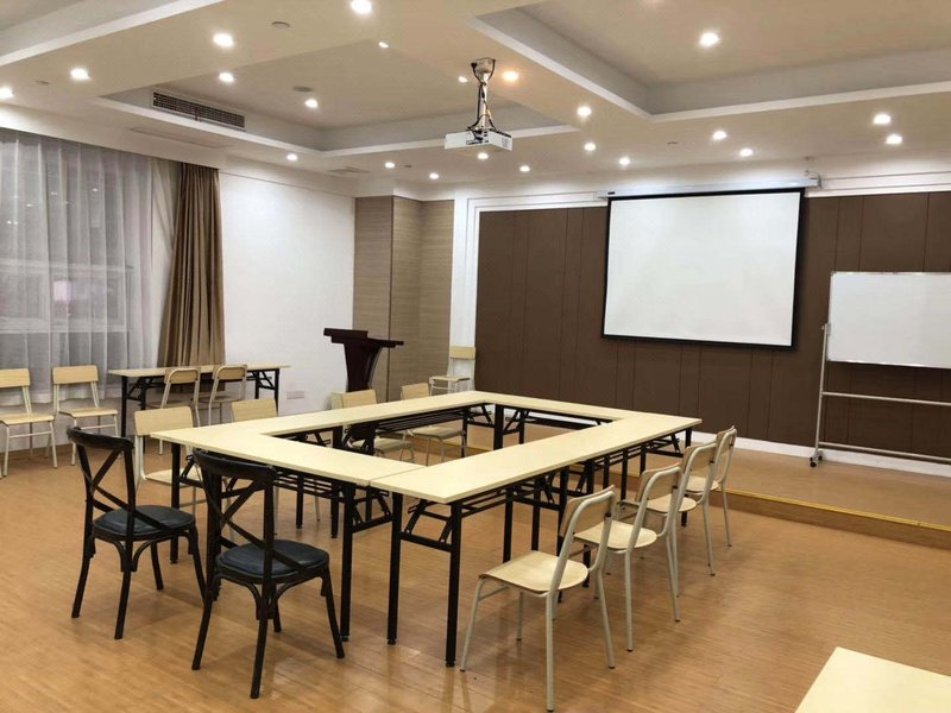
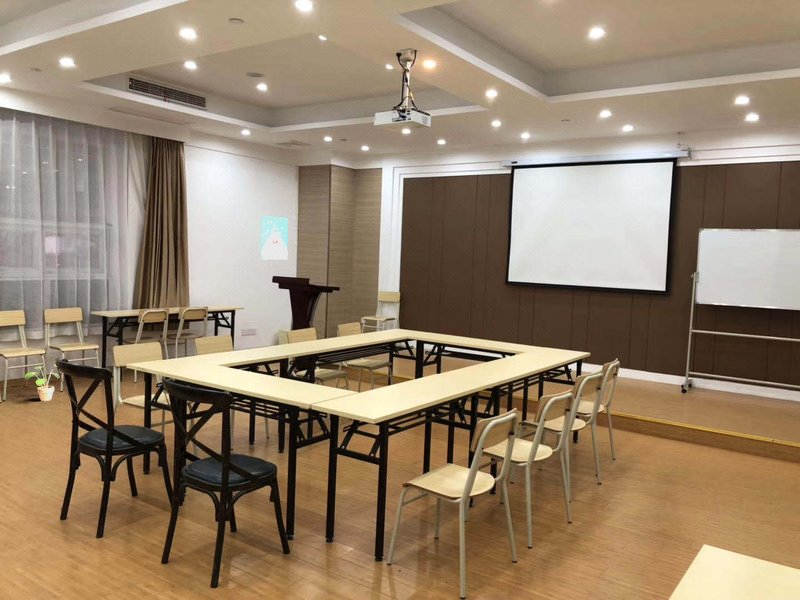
+ potted plant [23,364,60,402]
+ wall art [260,215,289,261]
